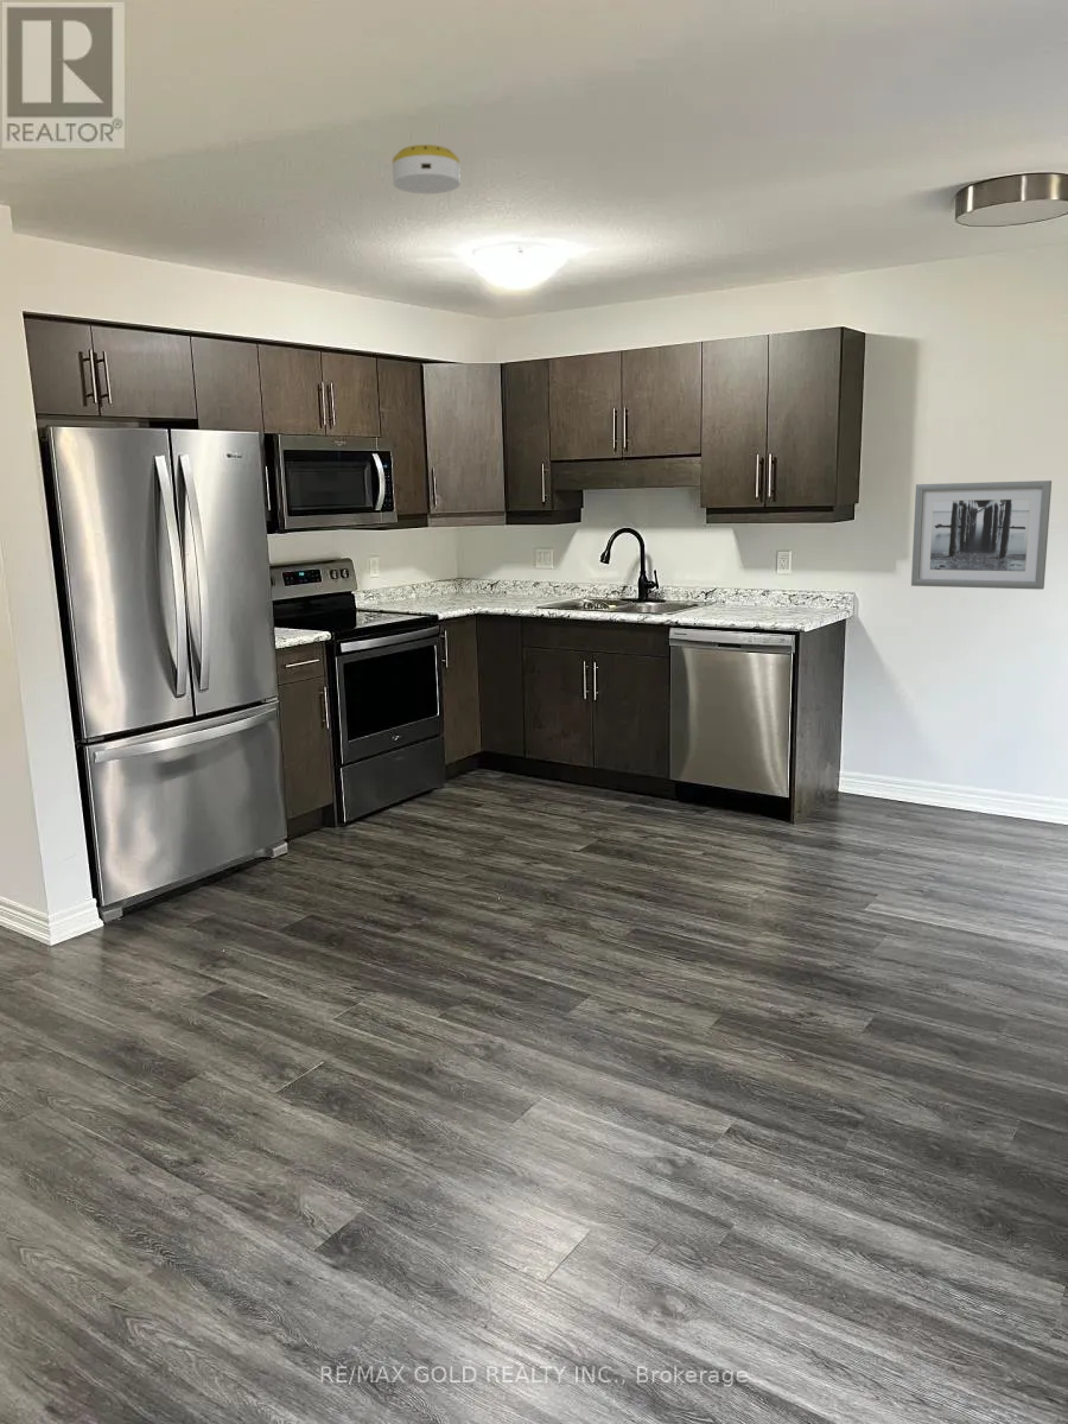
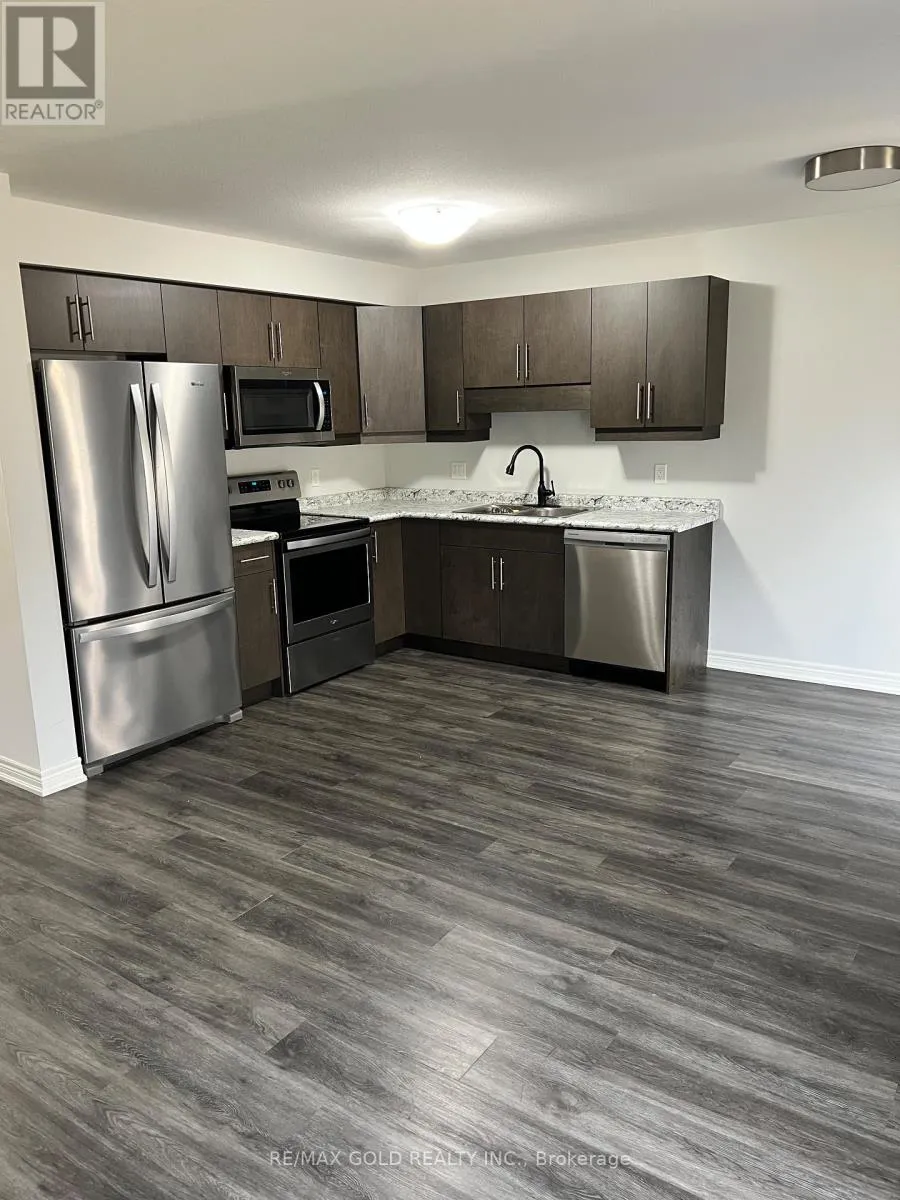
- smoke detector [392,144,462,195]
- wall art [910,479,1053,591]
